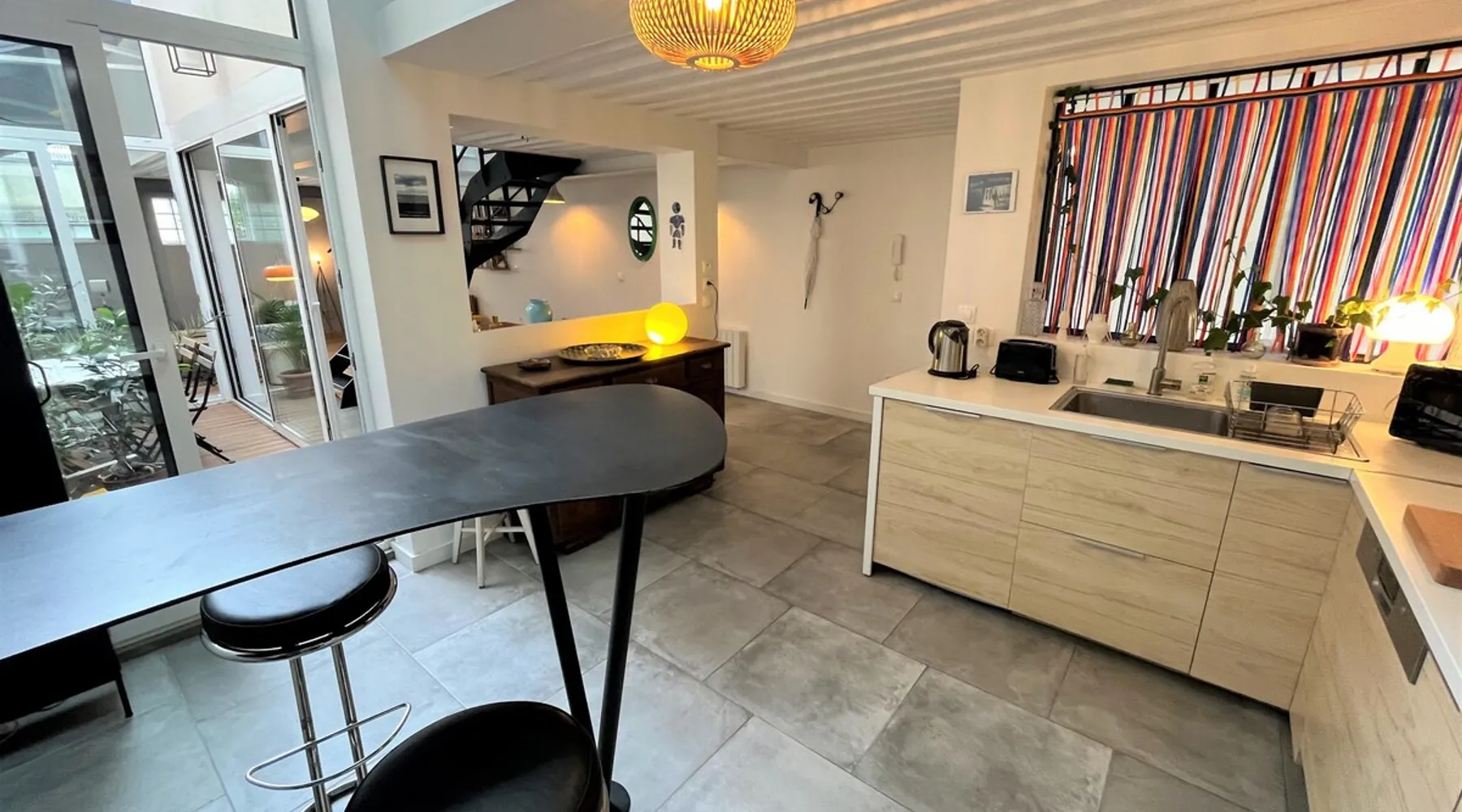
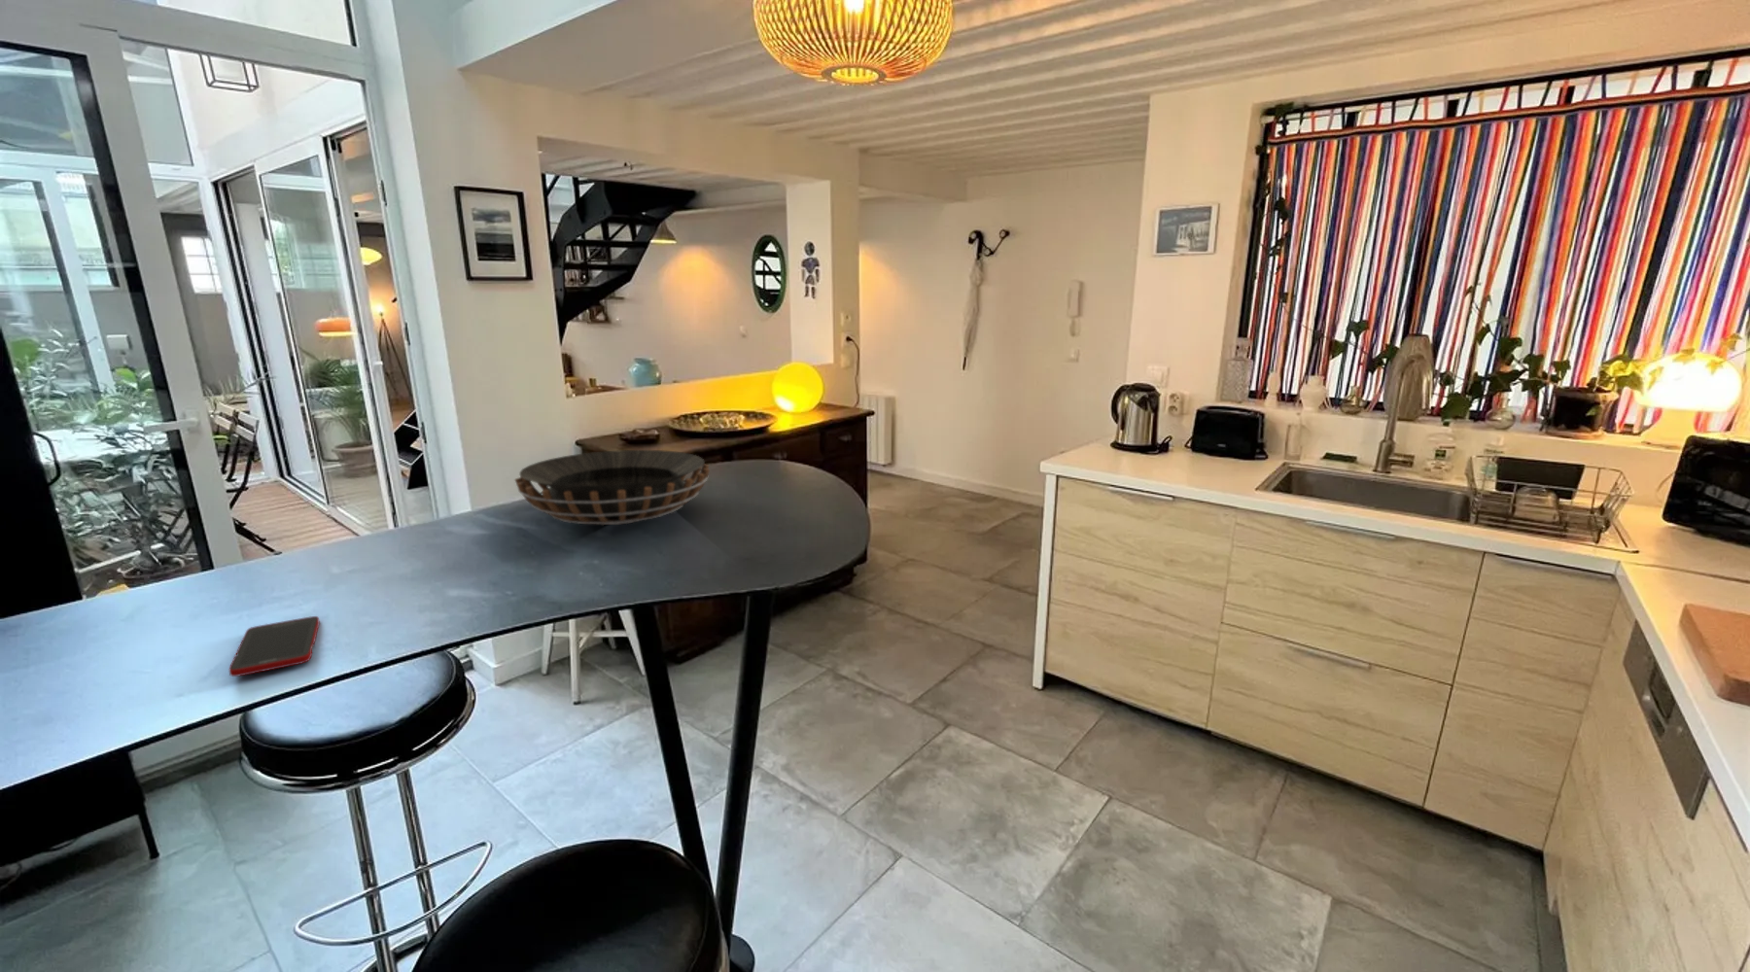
+ cell phone [227,615,321,678]
+ decorative bowl [514,449,711,526]
